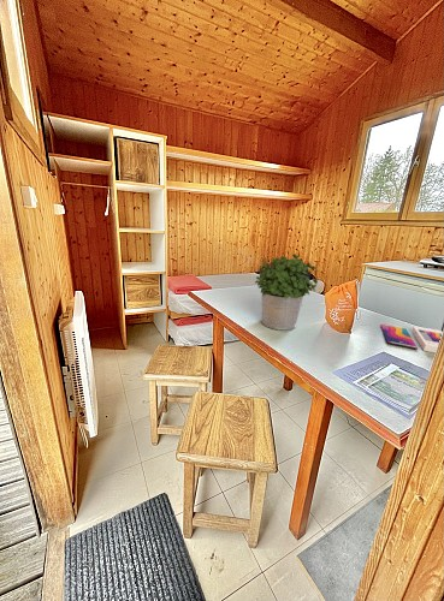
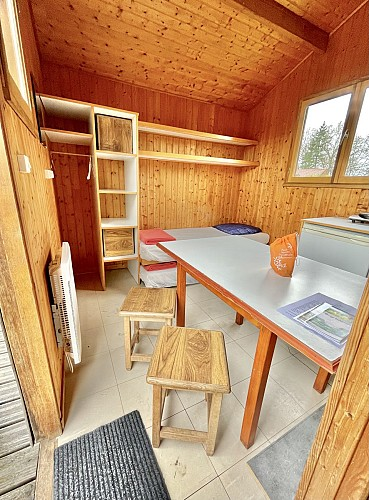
- potted plant [254,254,319,332]
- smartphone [380,323,444,353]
